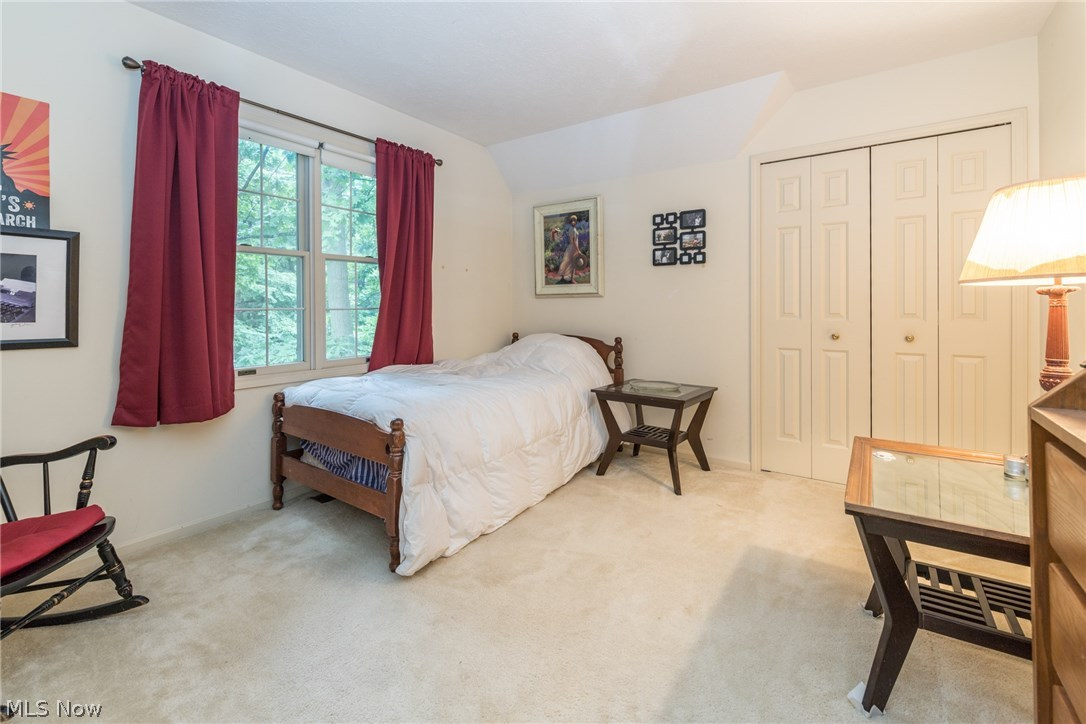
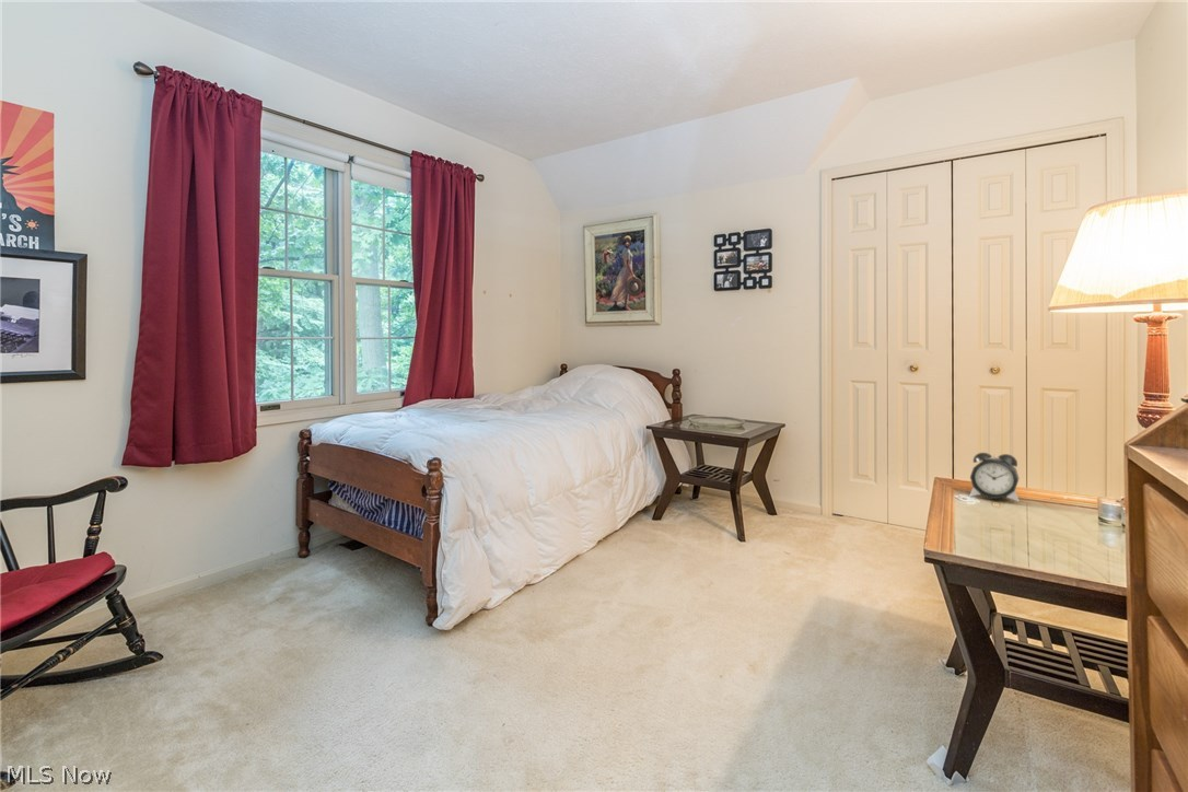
+ alarm clock [968,452,1021,503]
